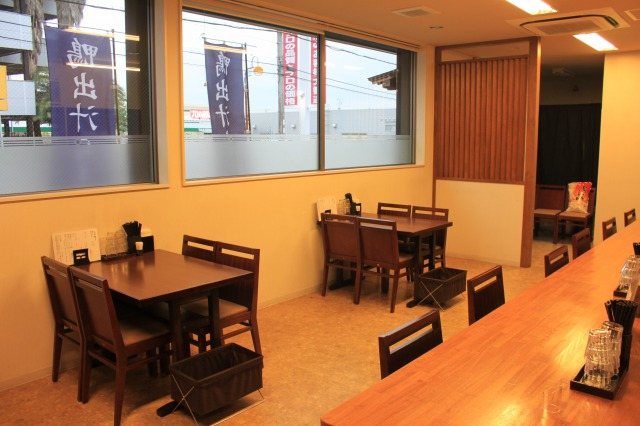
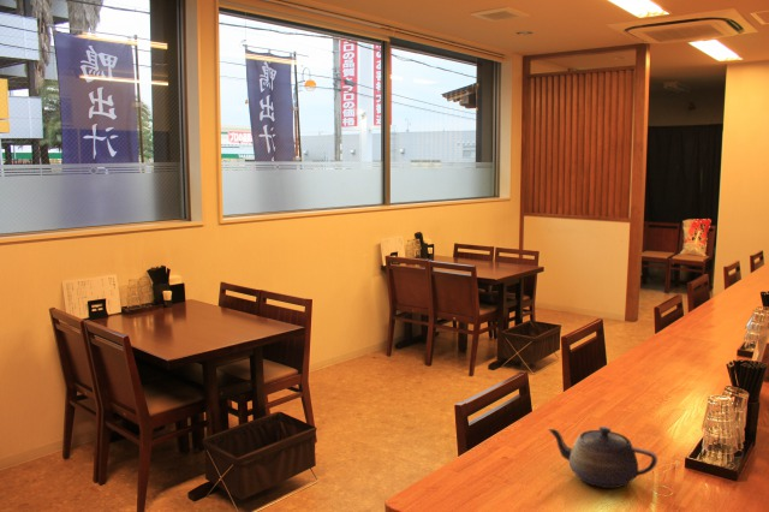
+ teapot [547,425,658,489]
